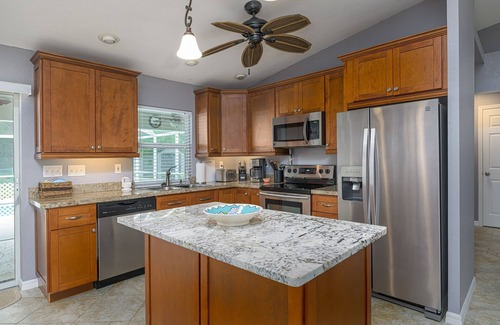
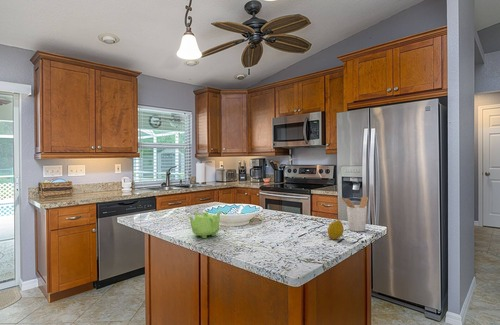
+ utensil holder [340,195,369,232]
+ teapot [186,210,223,239]
+ fruit [327,219,345,240]
